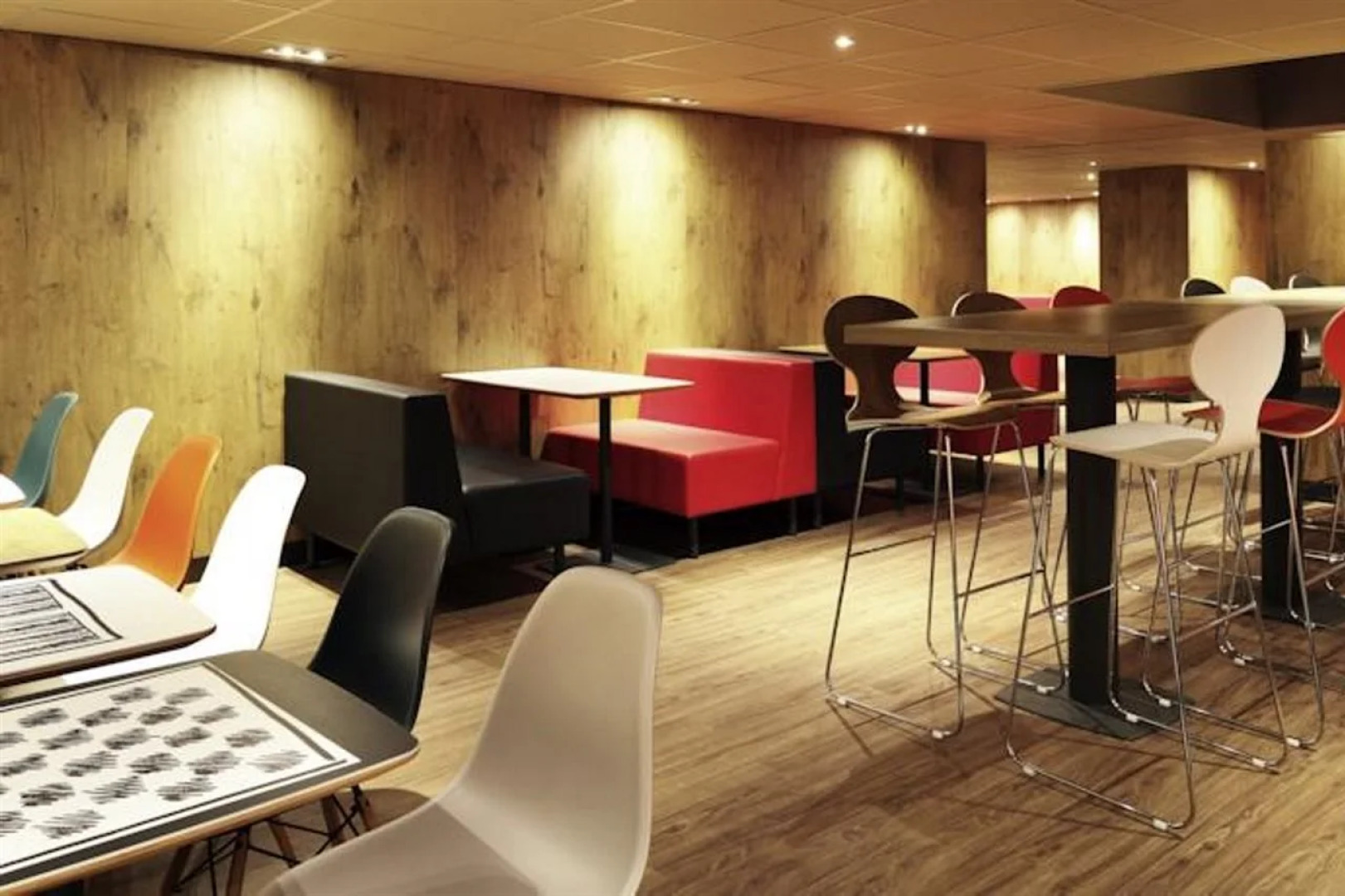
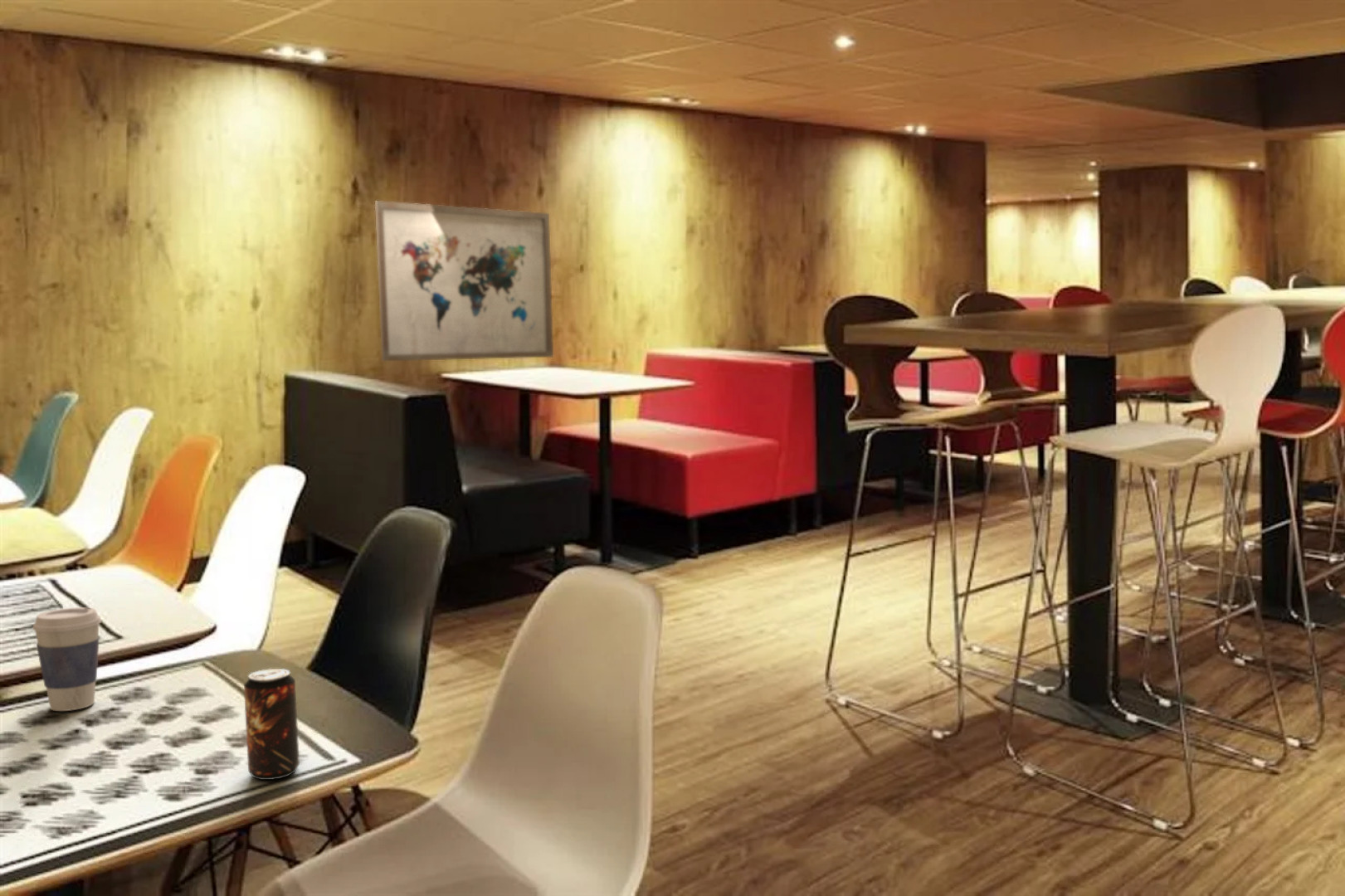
+ beverage can [243,668,300,781]
+ wall art [374,200,554,362]
+ coffee cup [32,606,102,712]
